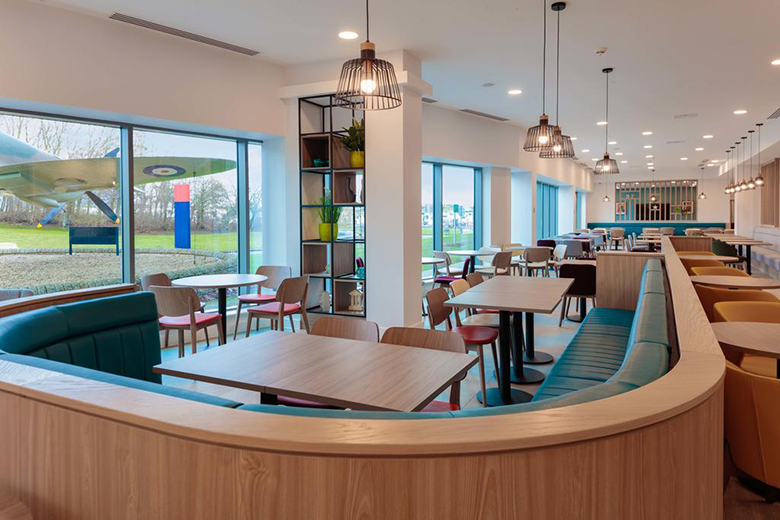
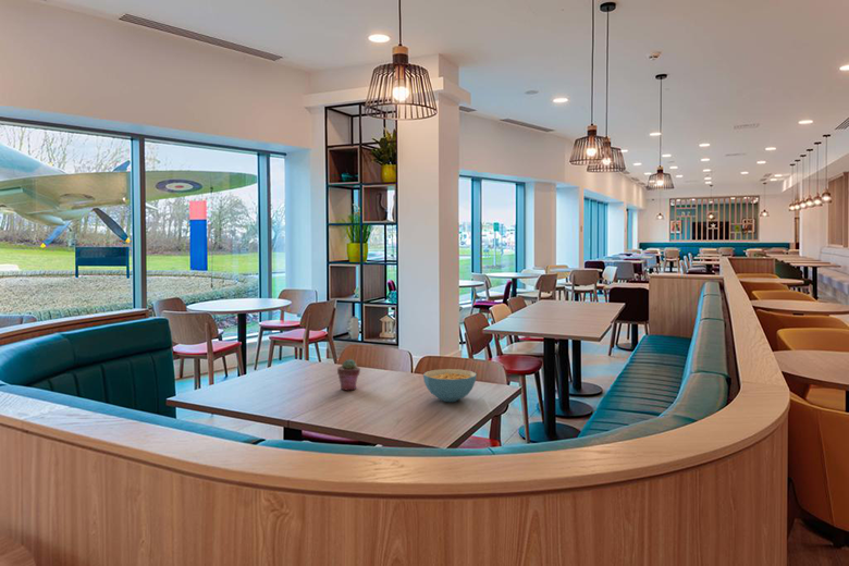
+ potted succulent [336,358,361,391]
+ cereal bowl [422,368,478,403]
